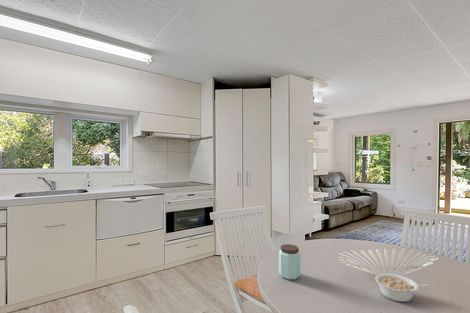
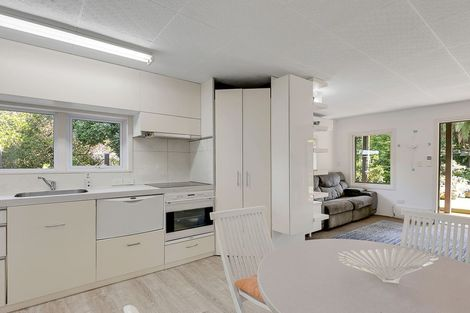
- legume [374,273,429,303]
- peanut butter [278,243,301,281]
